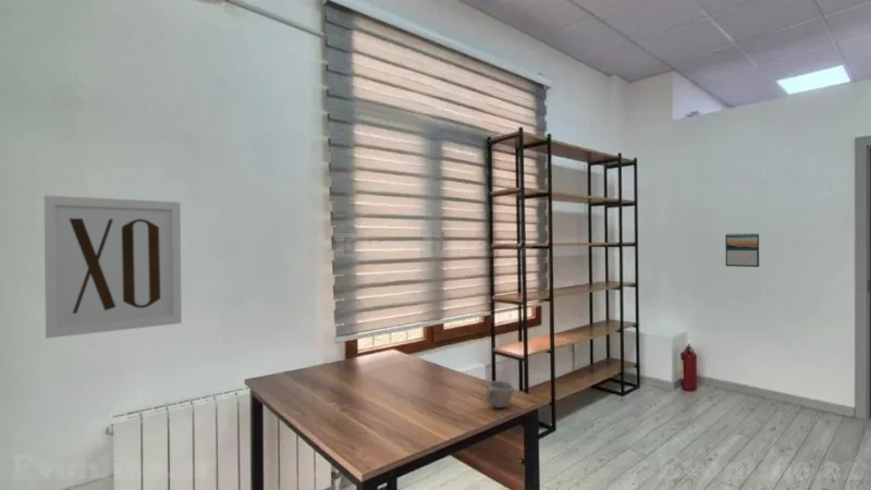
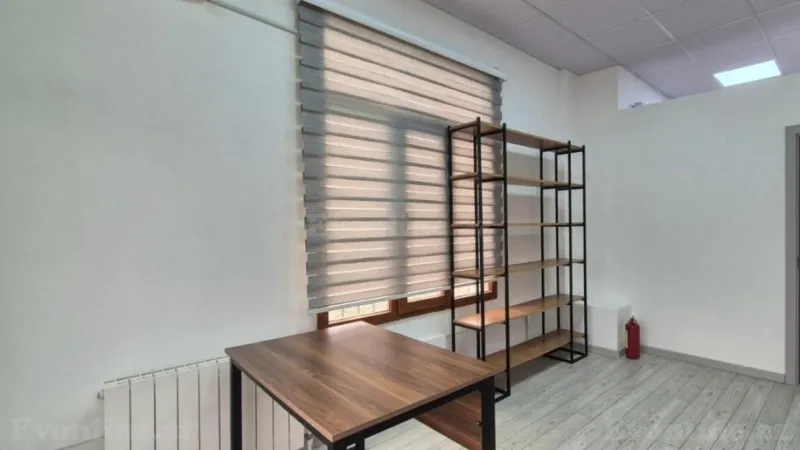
- wall art [44,194,183,340]
- cup [484,380,515,408]
- calendar [724,232,760,268]
